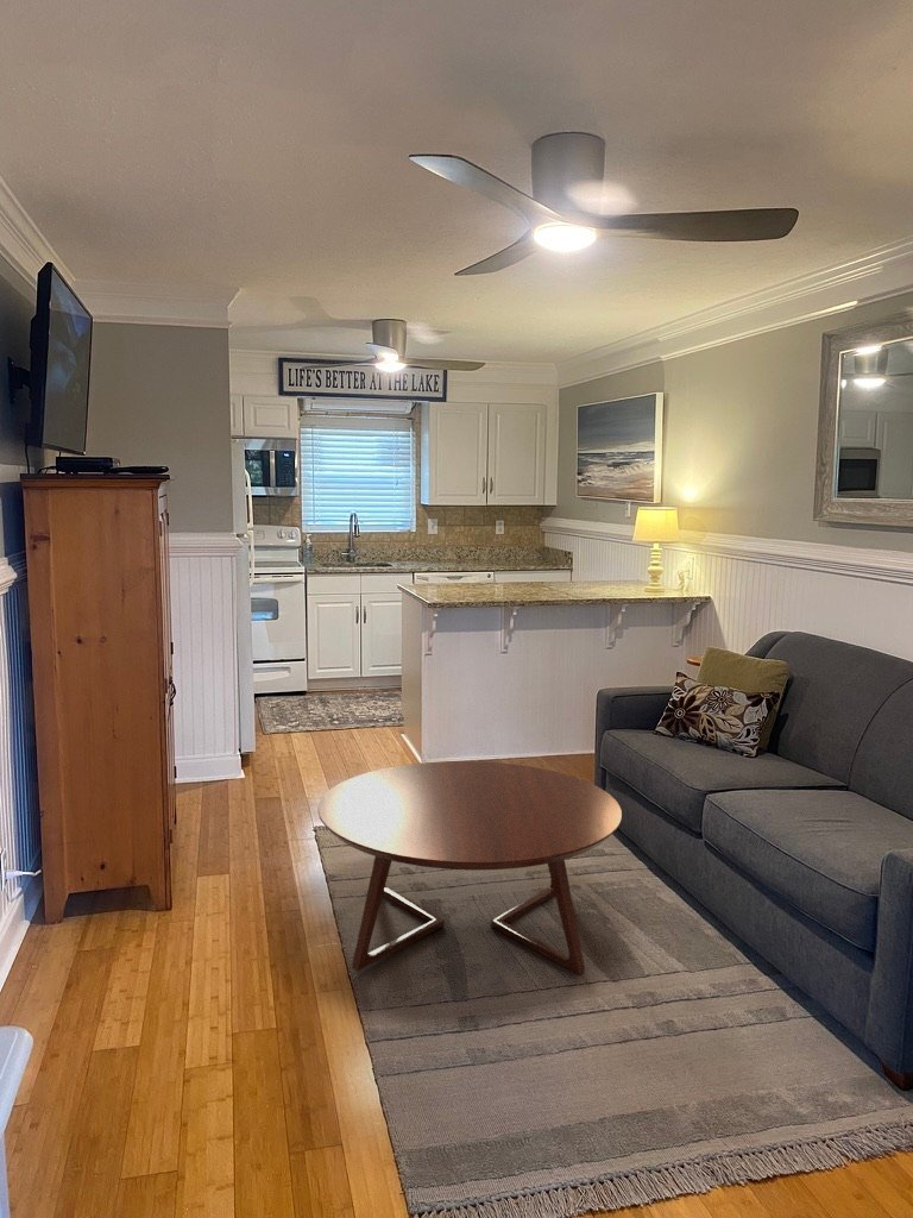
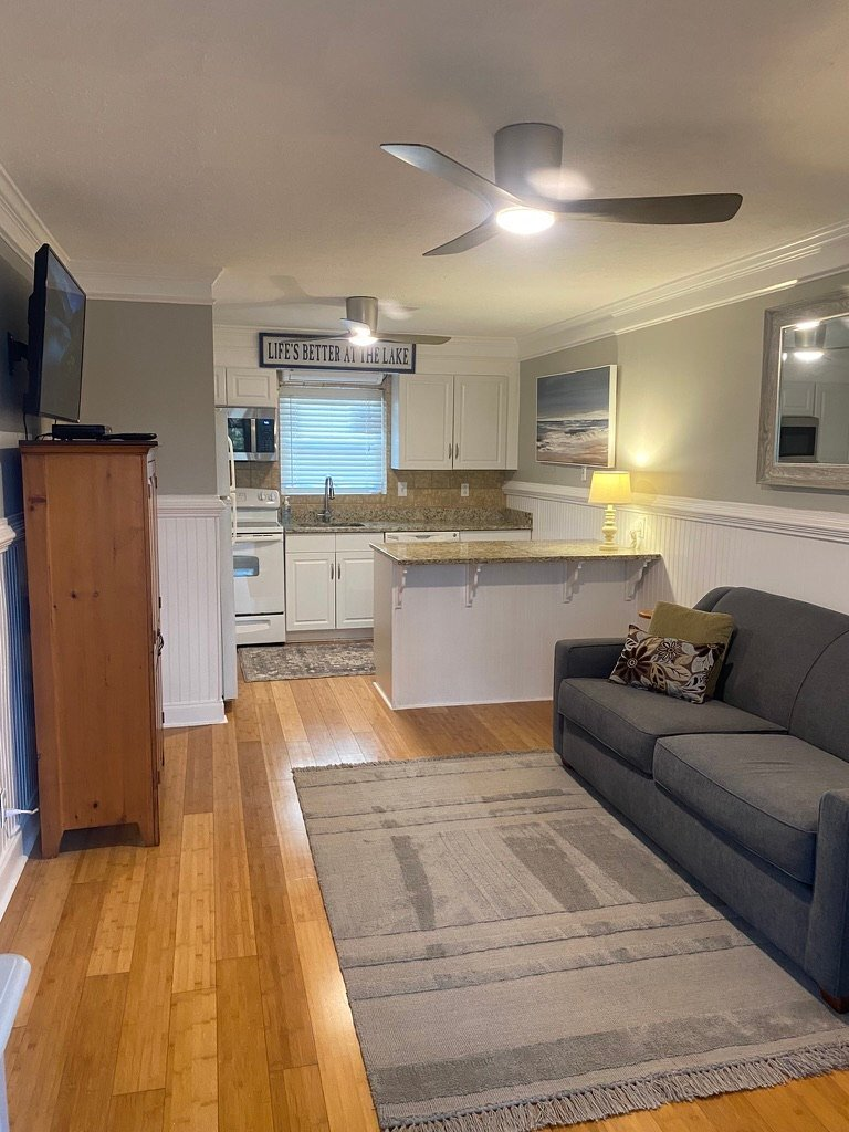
- coffee table [317,760,623,975]
